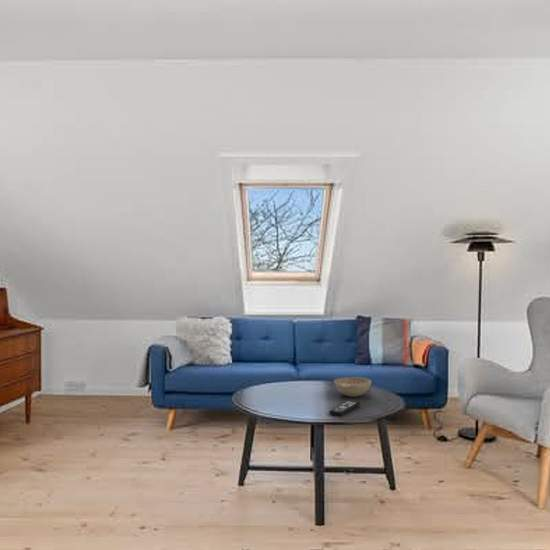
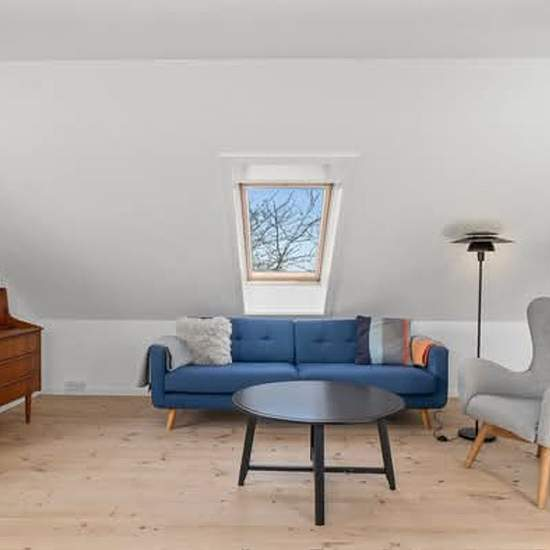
- decorative bowl [333,376,372,398]
- remote control [328,399,362,417]
